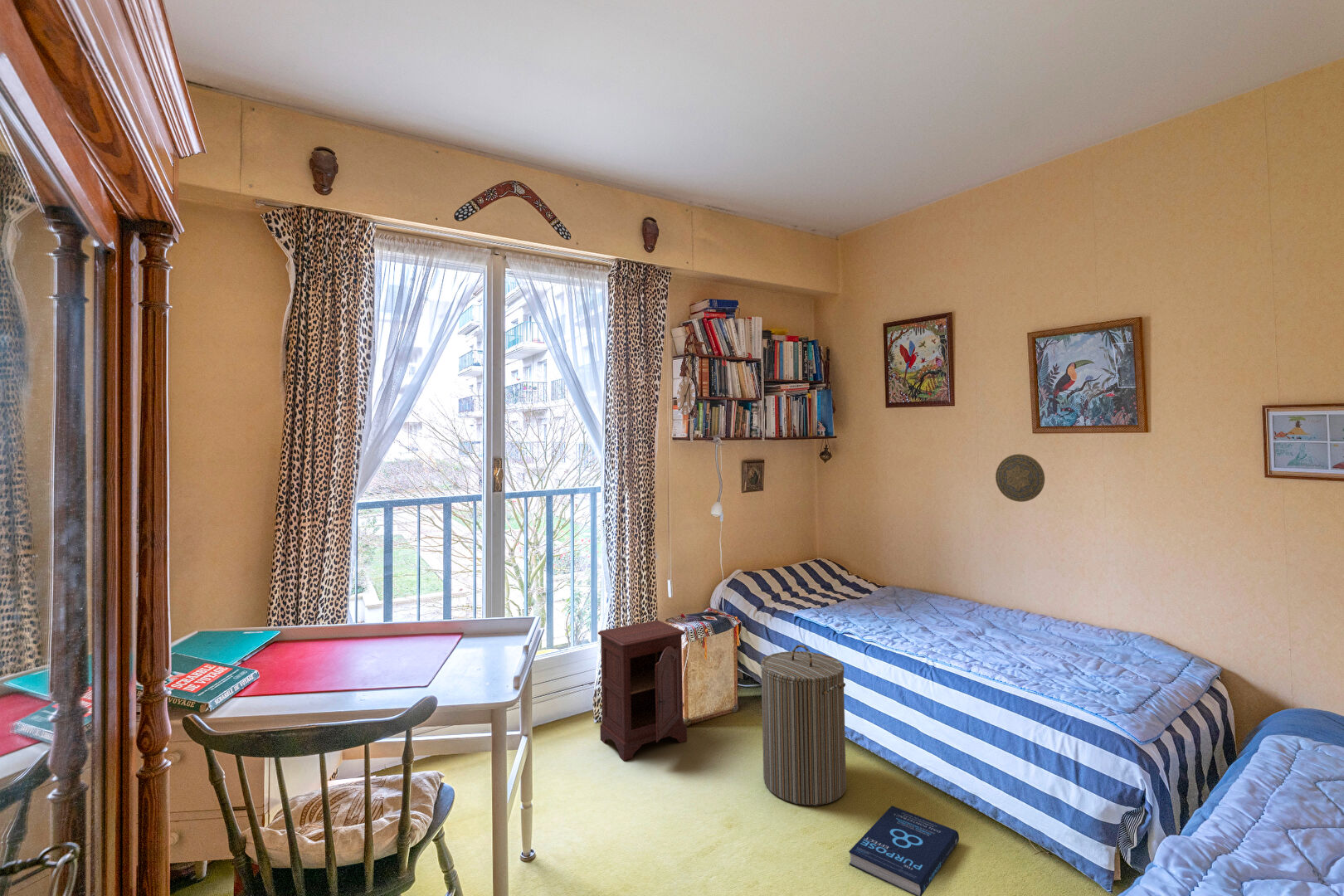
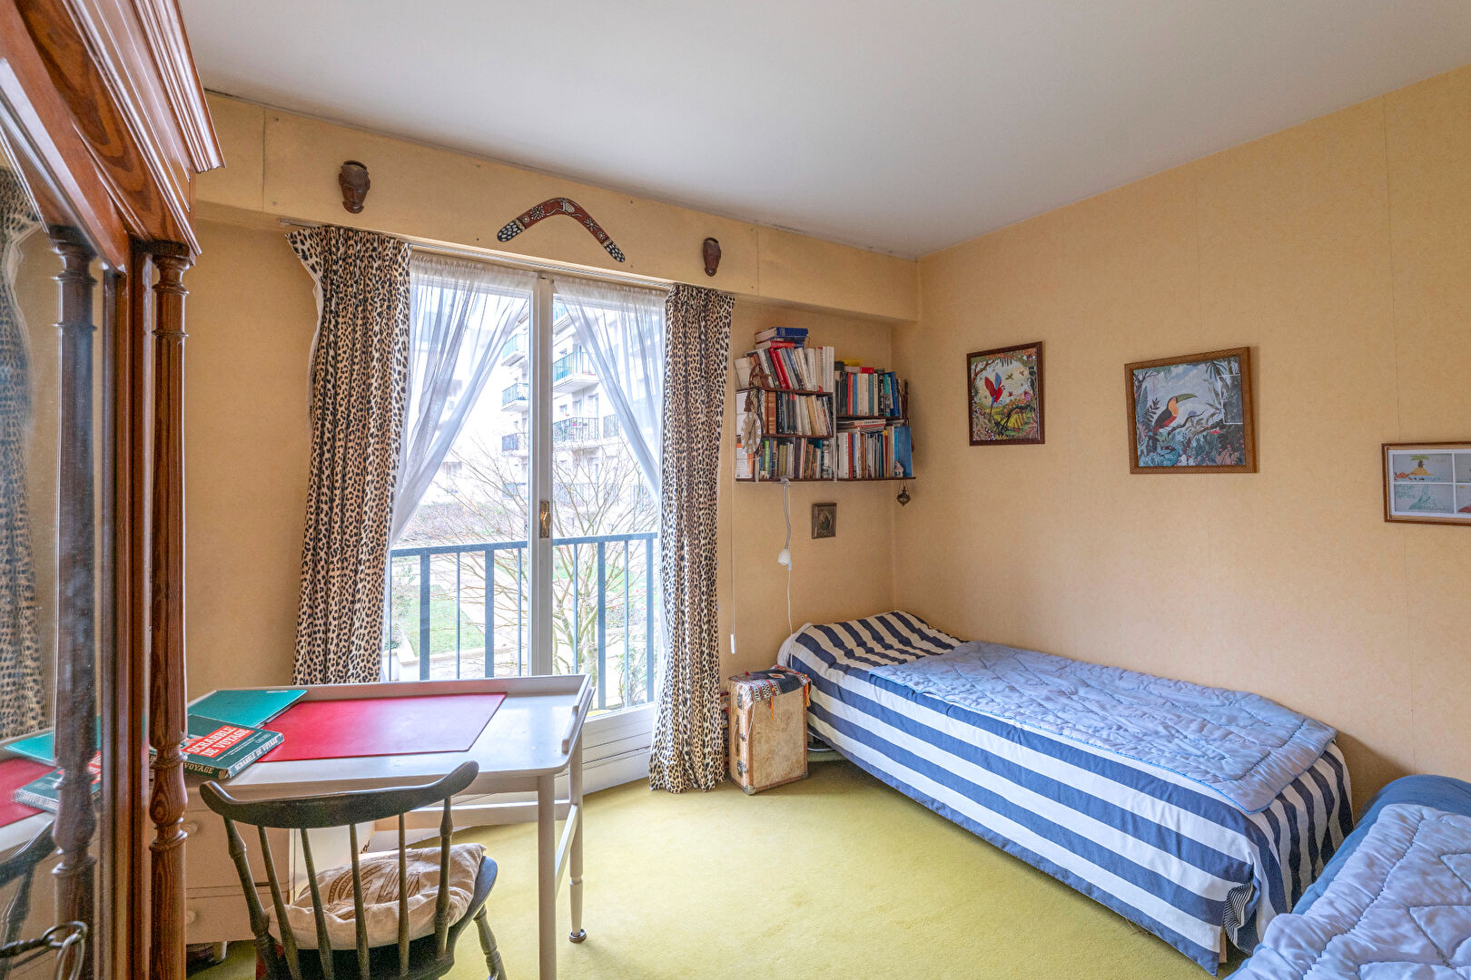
- decorative plate [995,453,1045,503]
- book [848,805,960,896]
- laundry hamper [760,644,847,806]
- nightstand [597,619,688,762]
